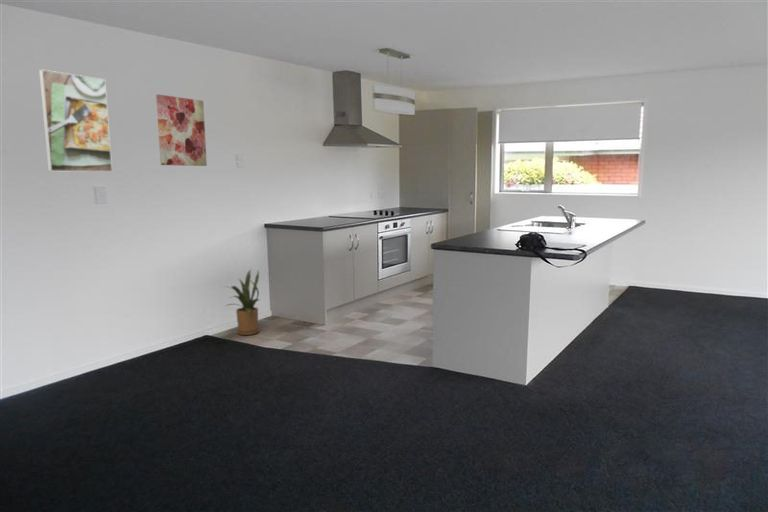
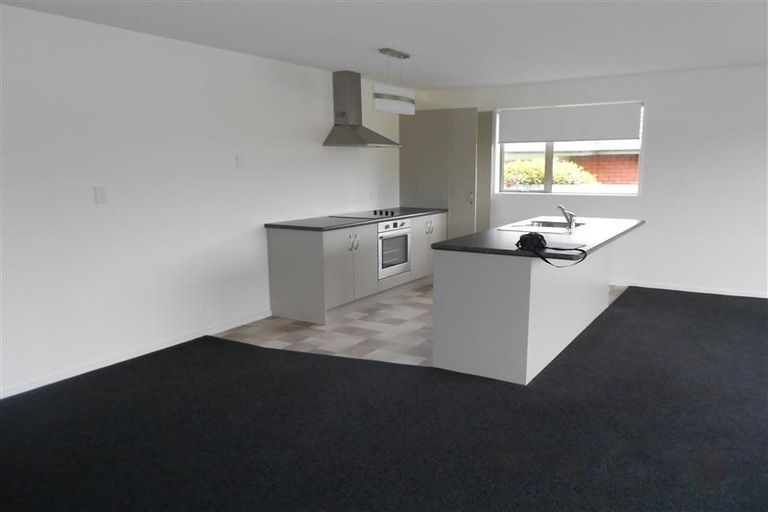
- house plant [222,269,261,336]
- wall art [155,93,208,167]
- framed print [38,69,113,173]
